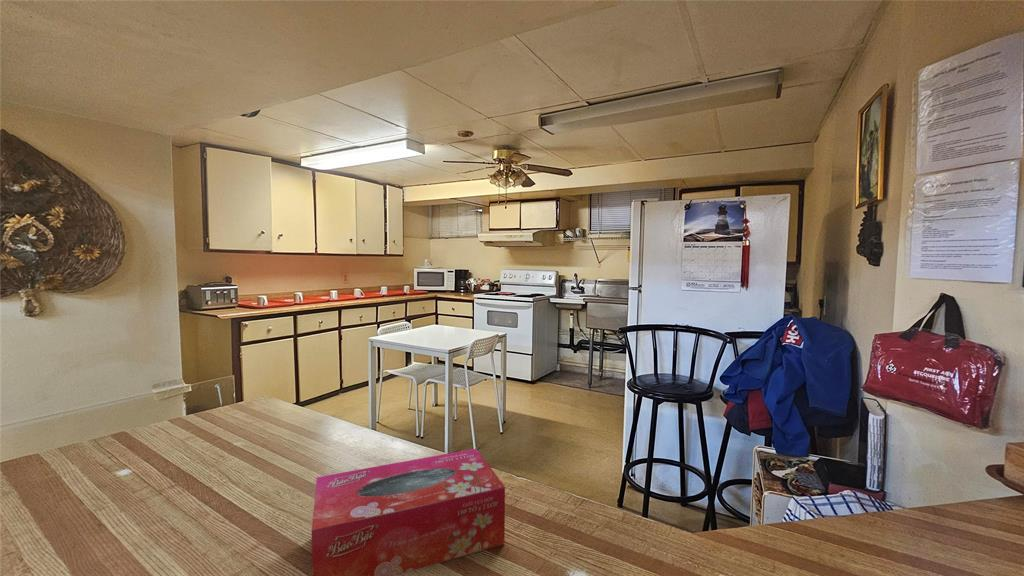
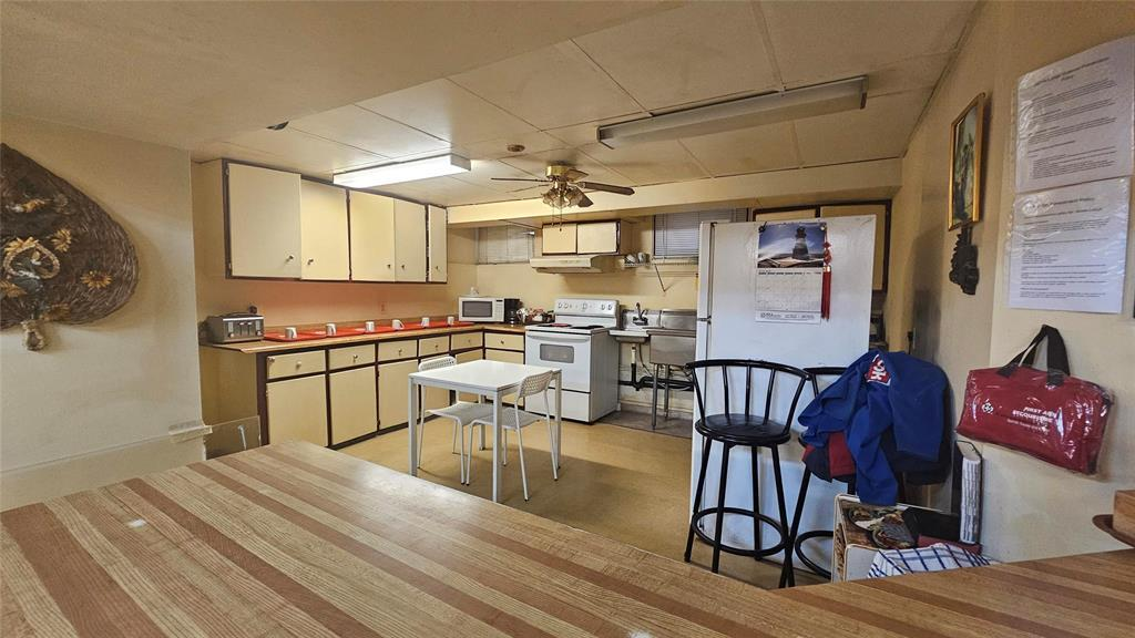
- tissue box [311,448,506,576]
